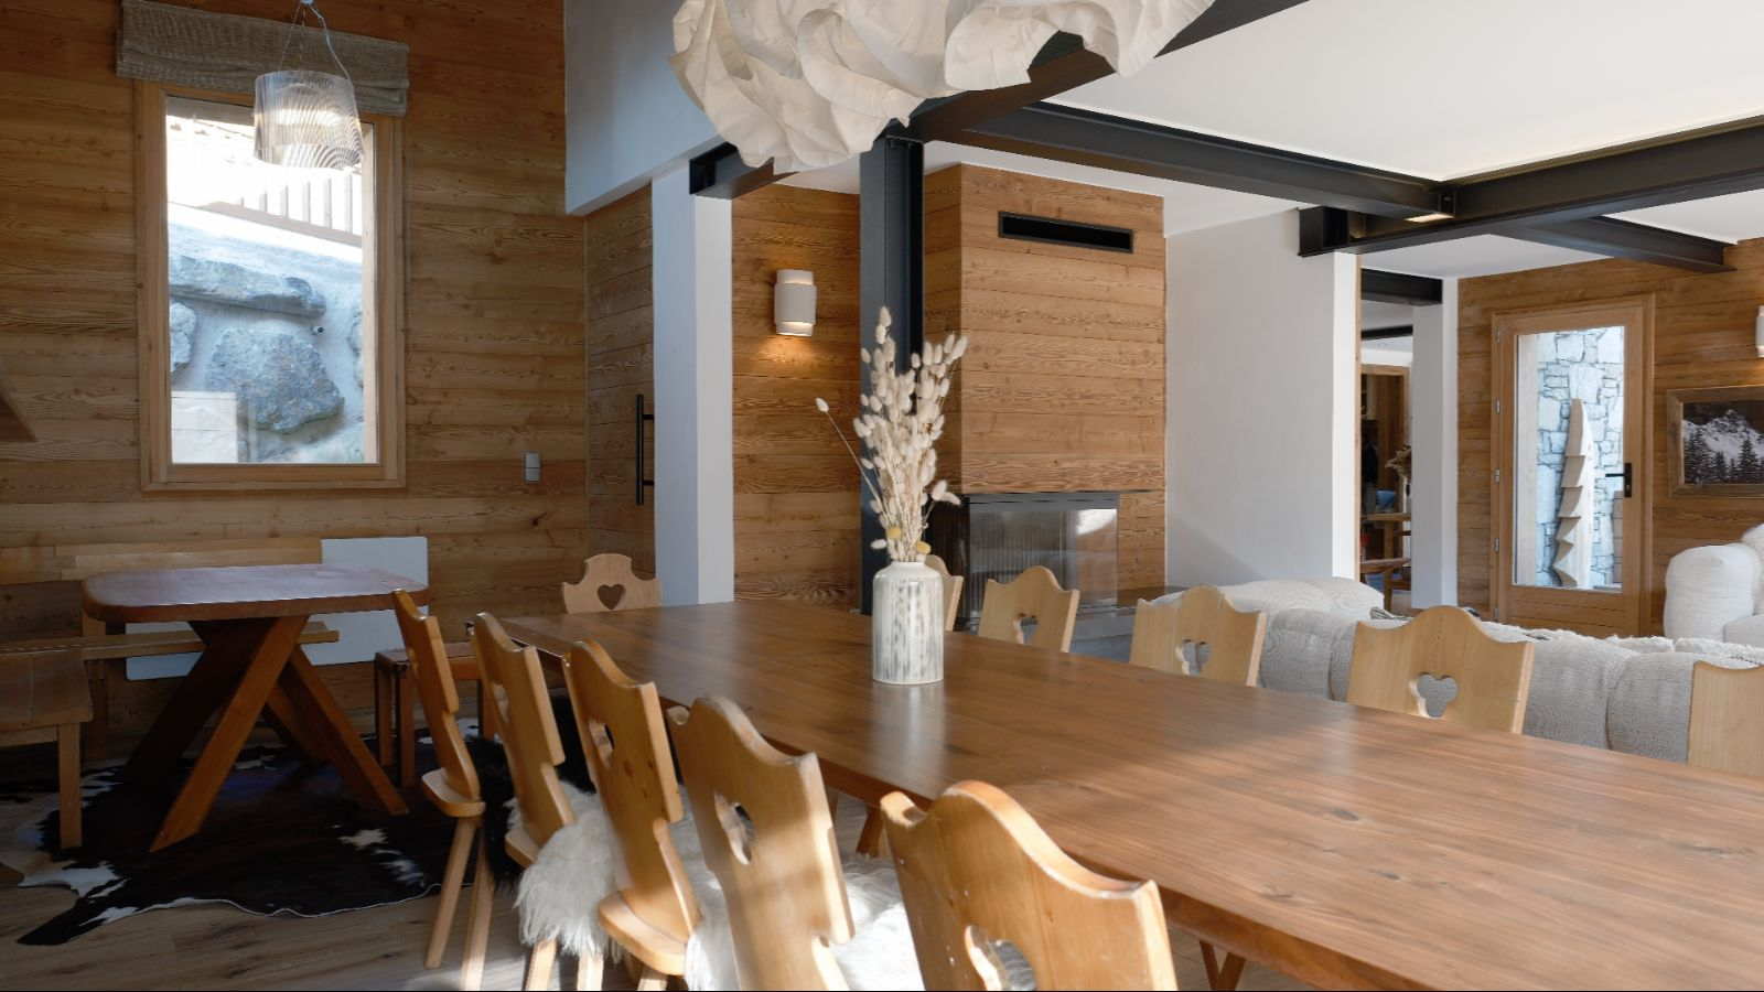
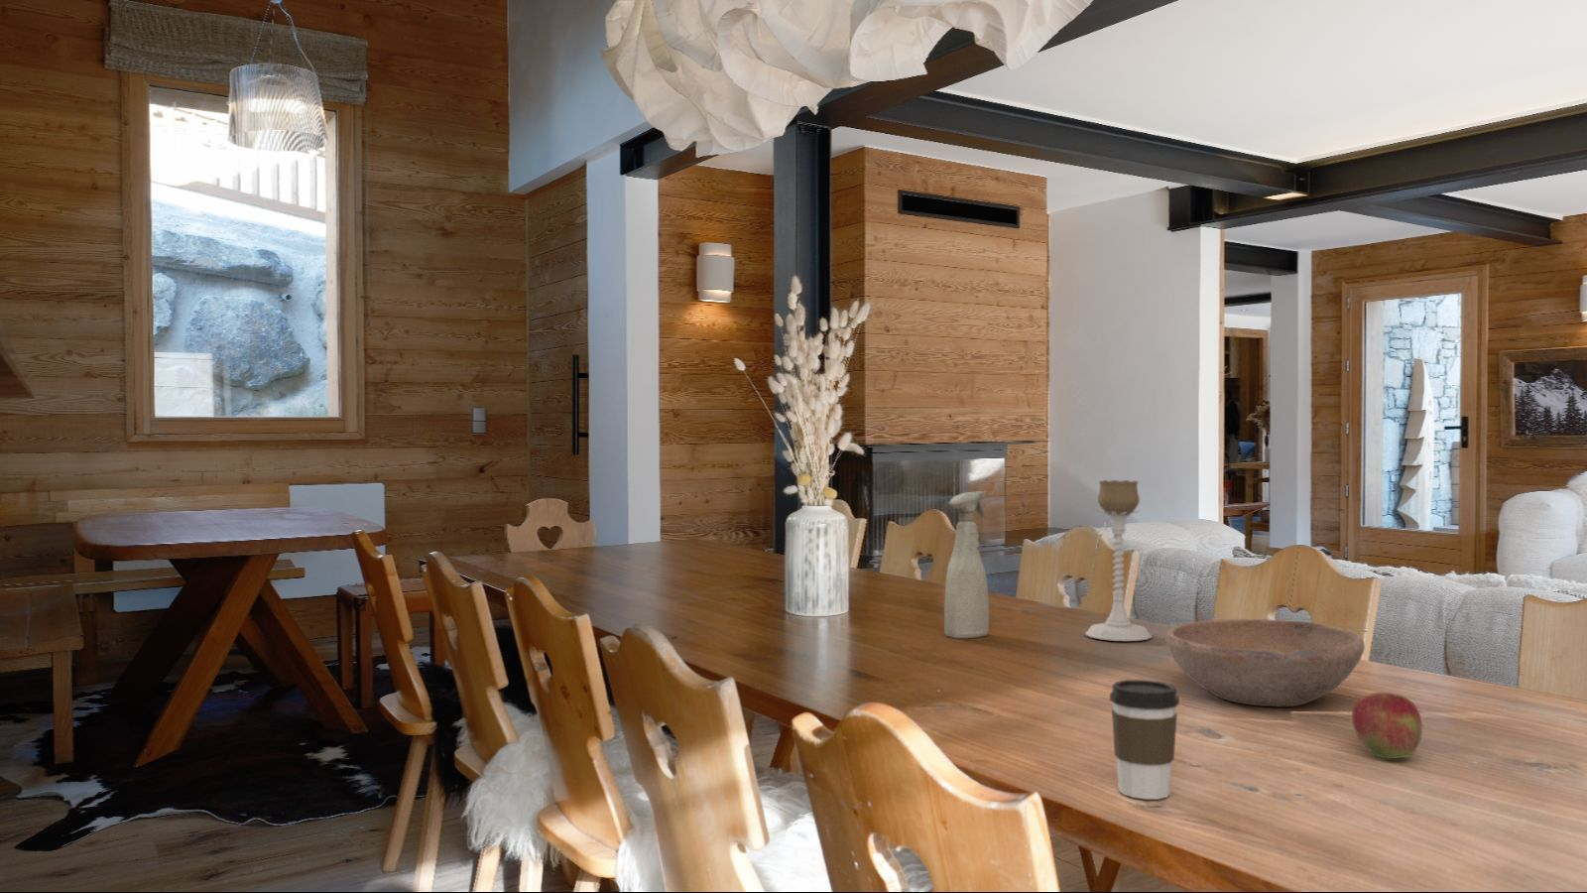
+ fruit [1350,691,1424,760]
+ coffee cup [1109,678,1180,799]
+ bowl [1164,618,1366,708]
+ candle holder [1086,480,1152,642]
+ spray bottle [943,491,990,639]
